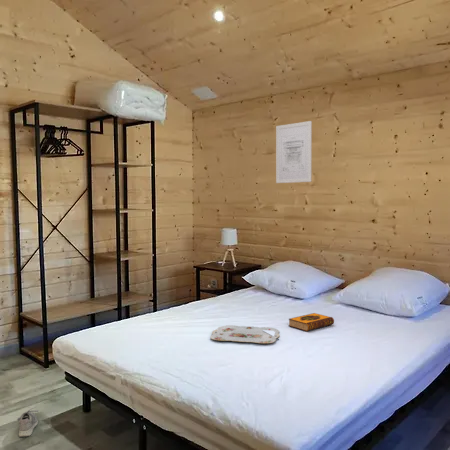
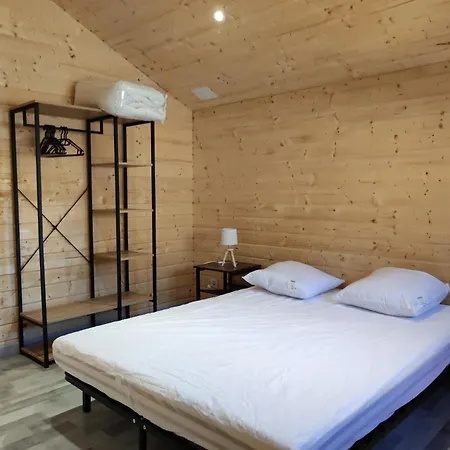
- shoe [16,406,40,438]
- hardback book [288,312,335,332]
- wall art [275,120,313,184]
- serving tray [209,324,281,344]
